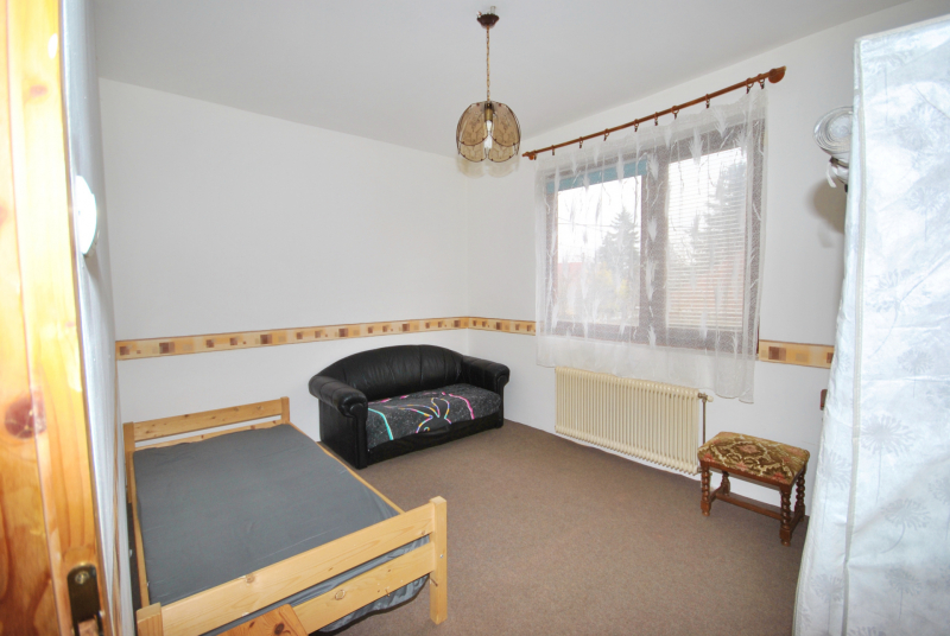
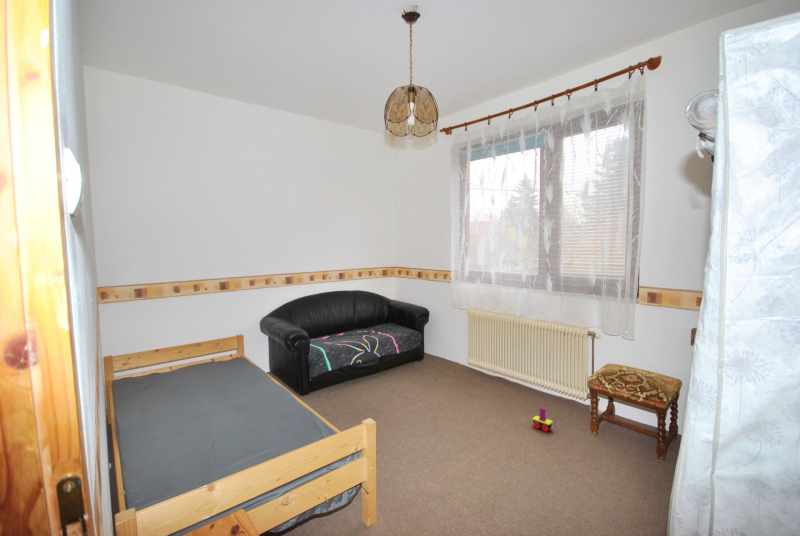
+ toy train [532,407,554,432]
